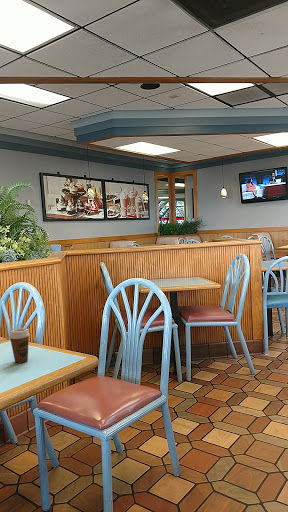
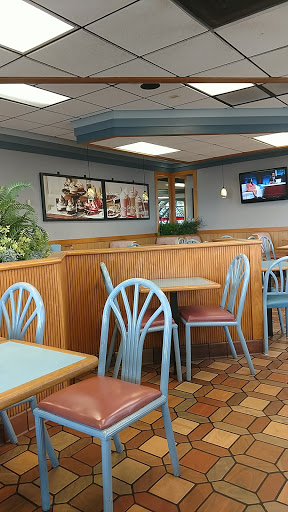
- coffee cup [8,327,31,364]
